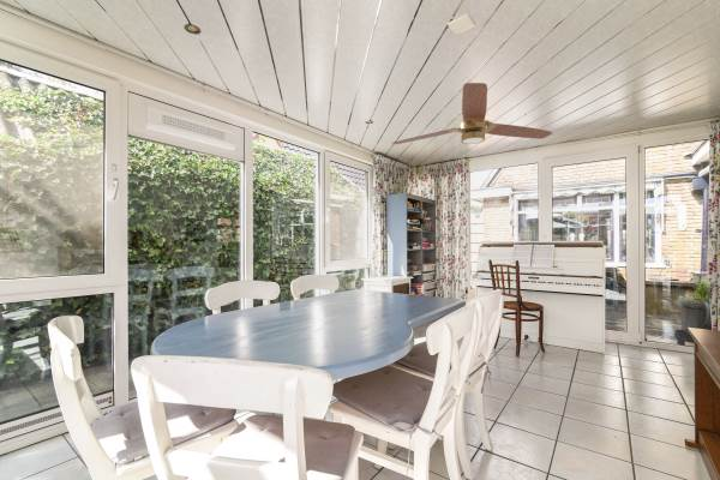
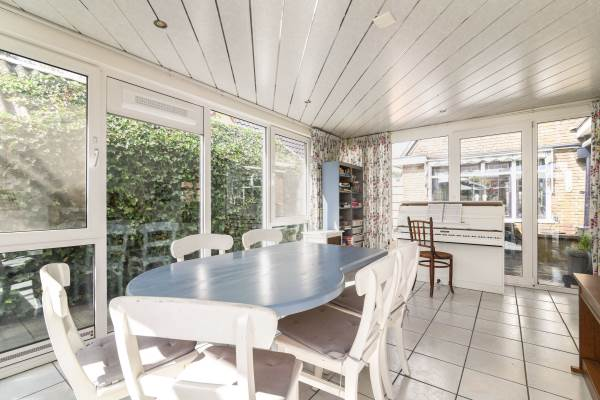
- electric fan [391,82,553,145]
